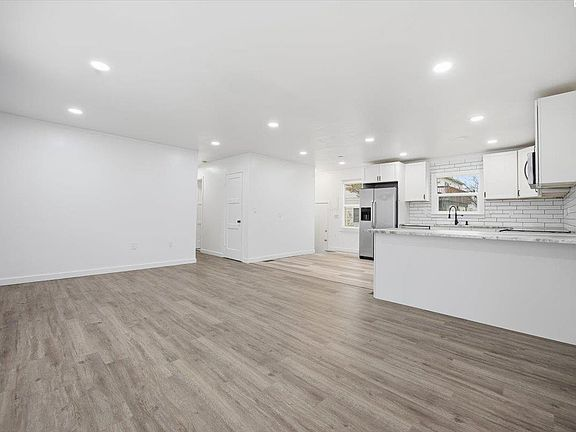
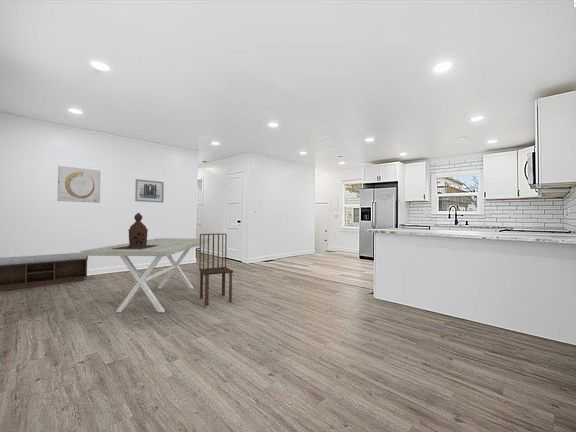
+ wall art [56,165,102,204]
+ lantern [112,212,160,249]
+ wall art [134,178,165,204]
+ bench [0,252,89,292]
+ dining table [79,237,211,313]
+ dining chair [198,233,234,307]
